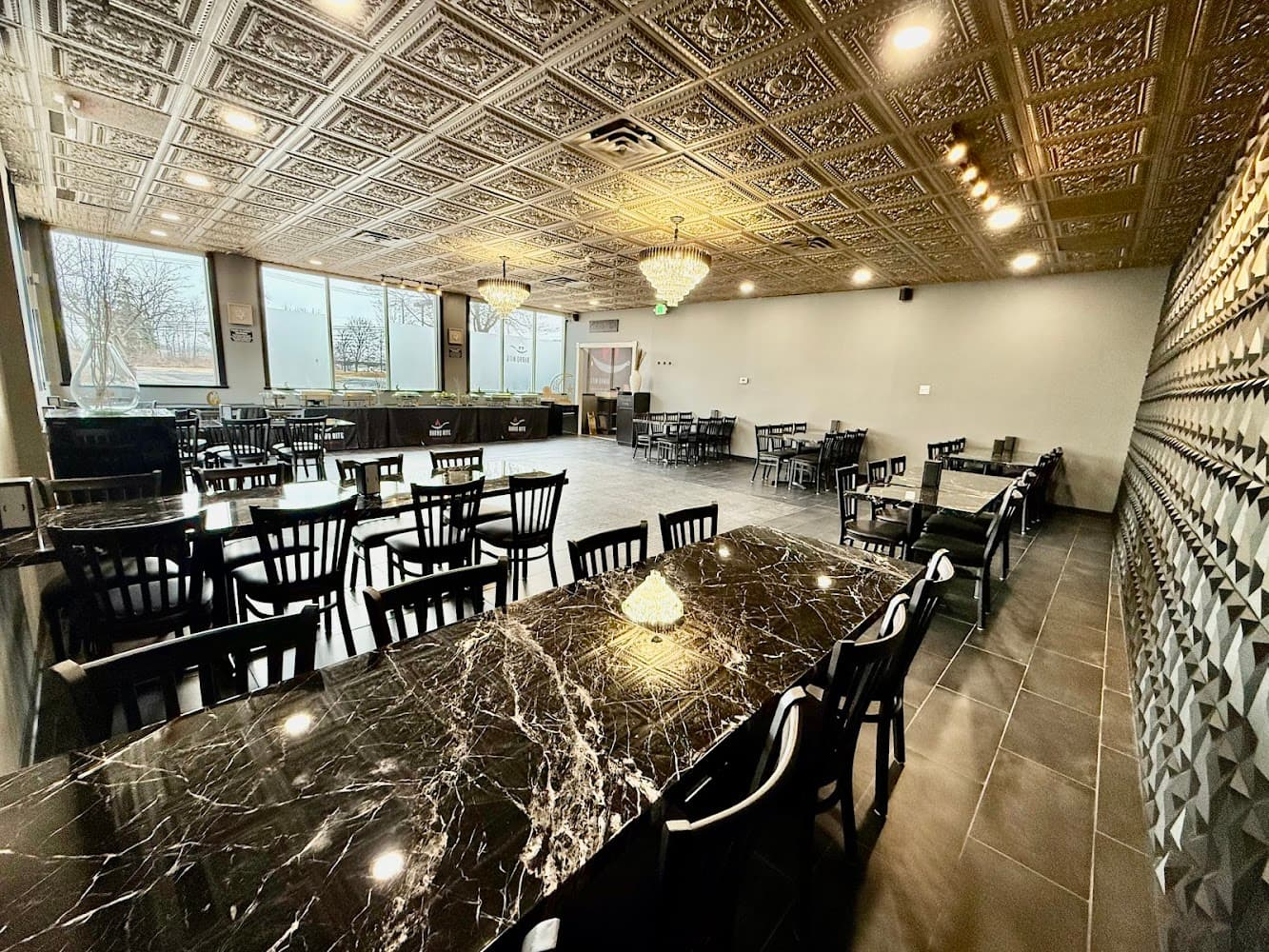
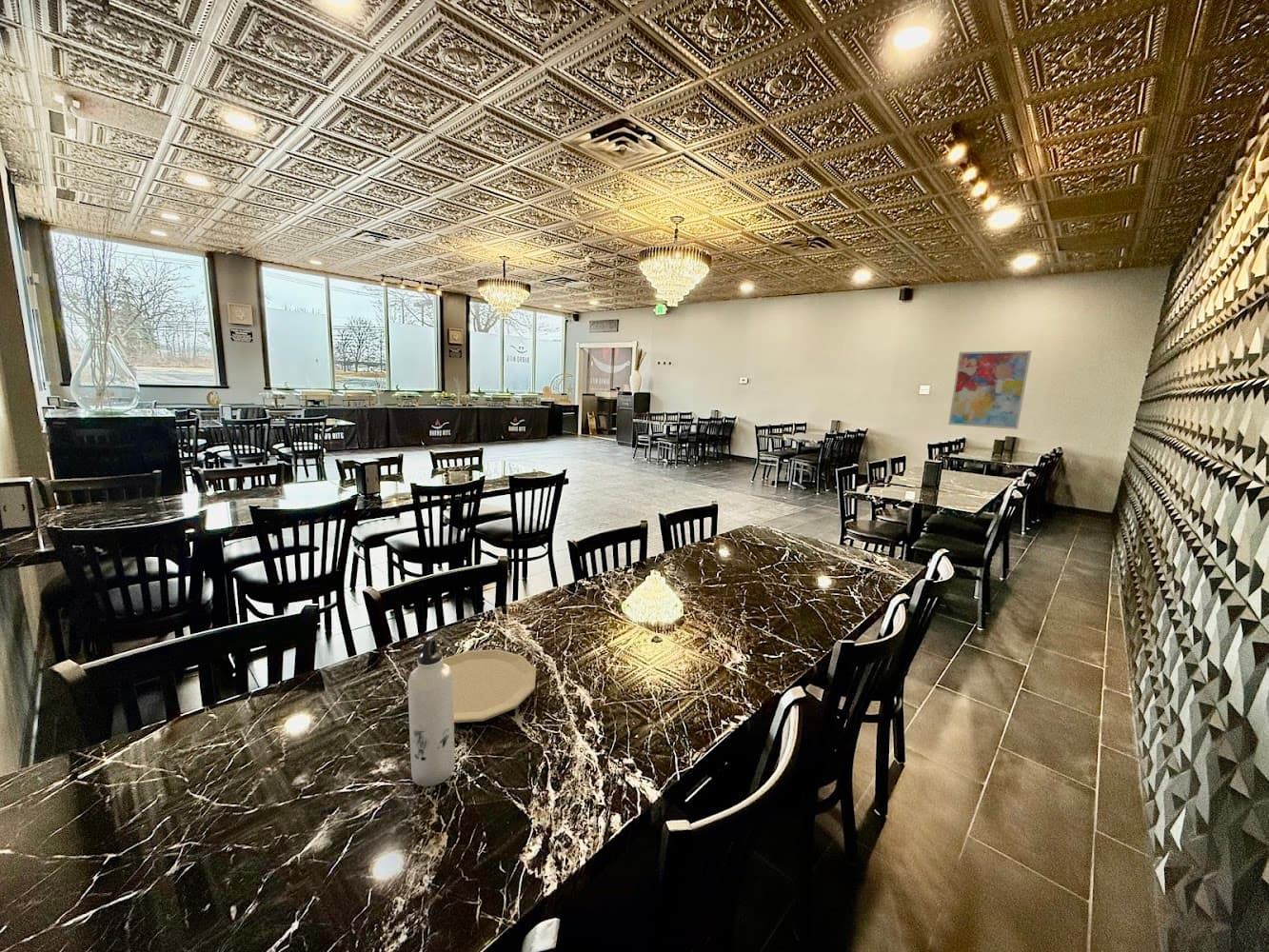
+ plate [443,648,537,724]
+ wall art [947,349,1032,430]
+ water bottle [407,635,456,787]
